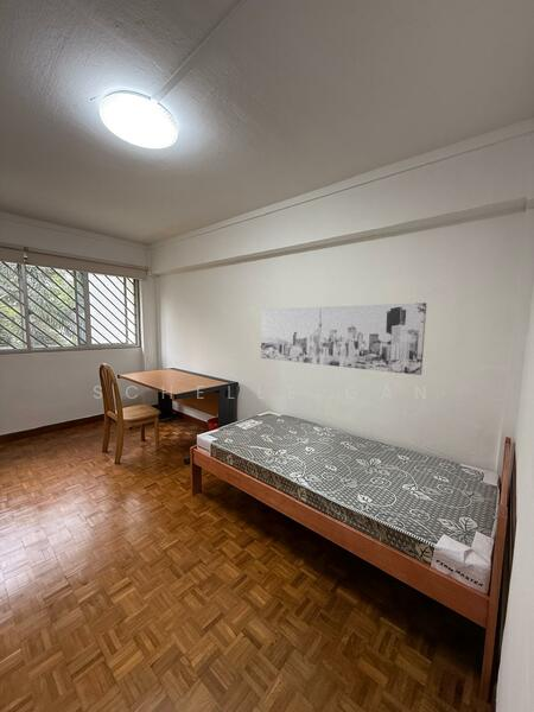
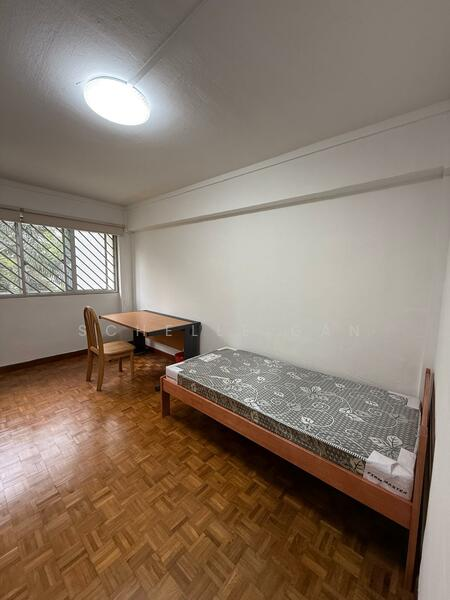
- wall art [260,301,427,376]
